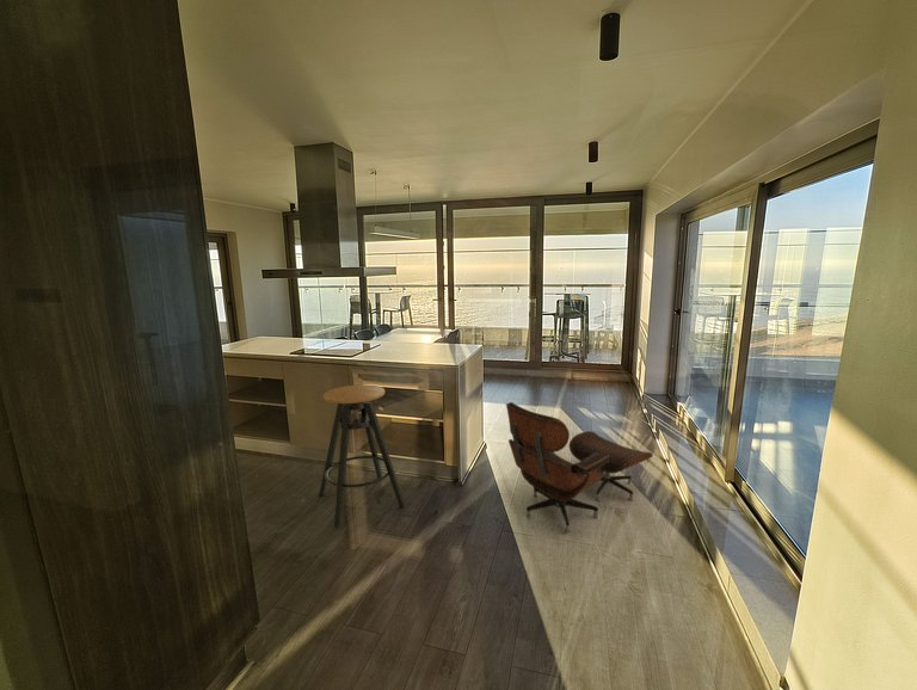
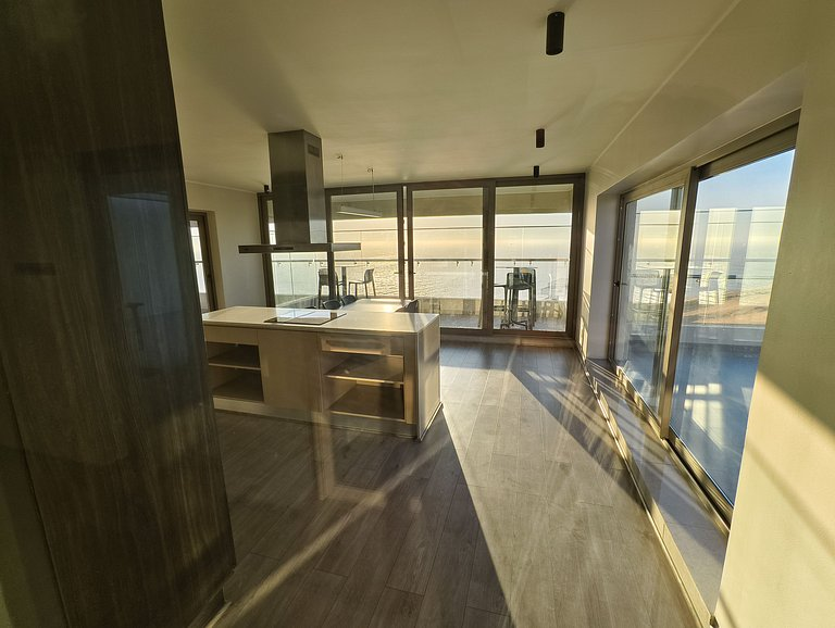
- lounge chair [505,401,654,534]
- bar stool [318,384,406,529]
